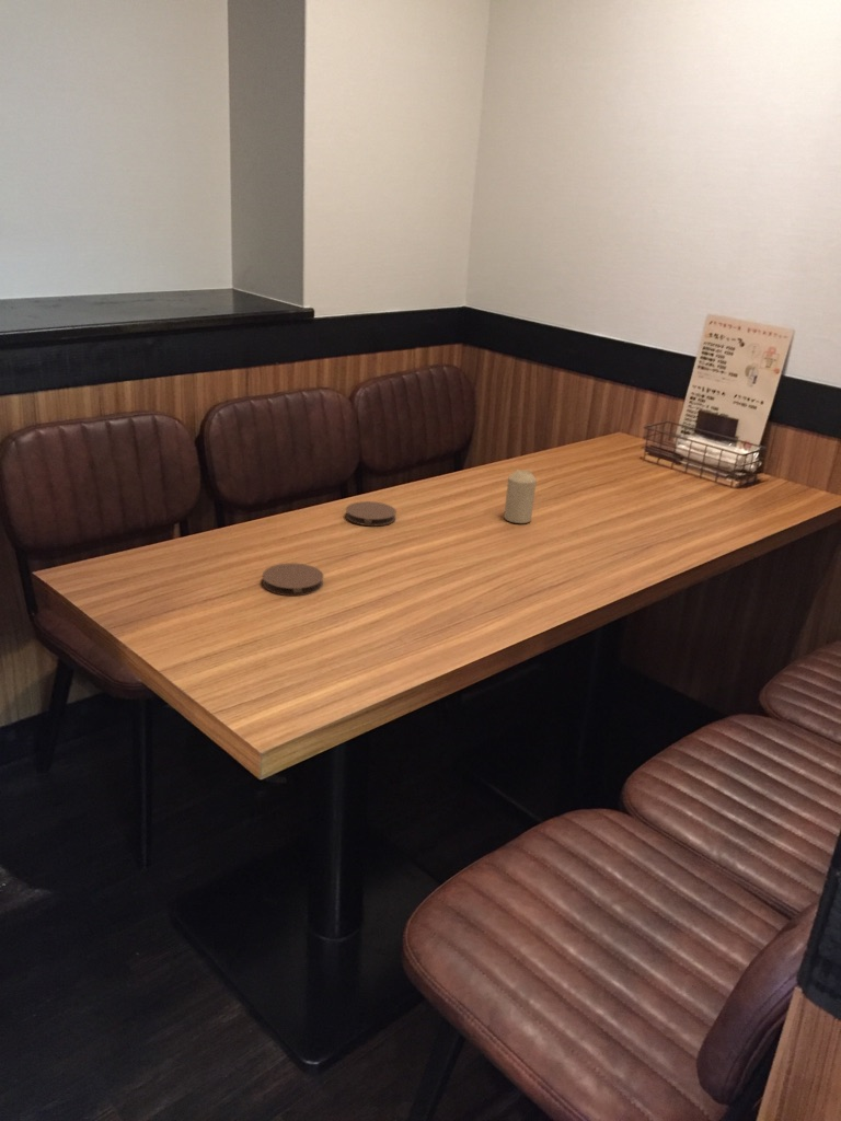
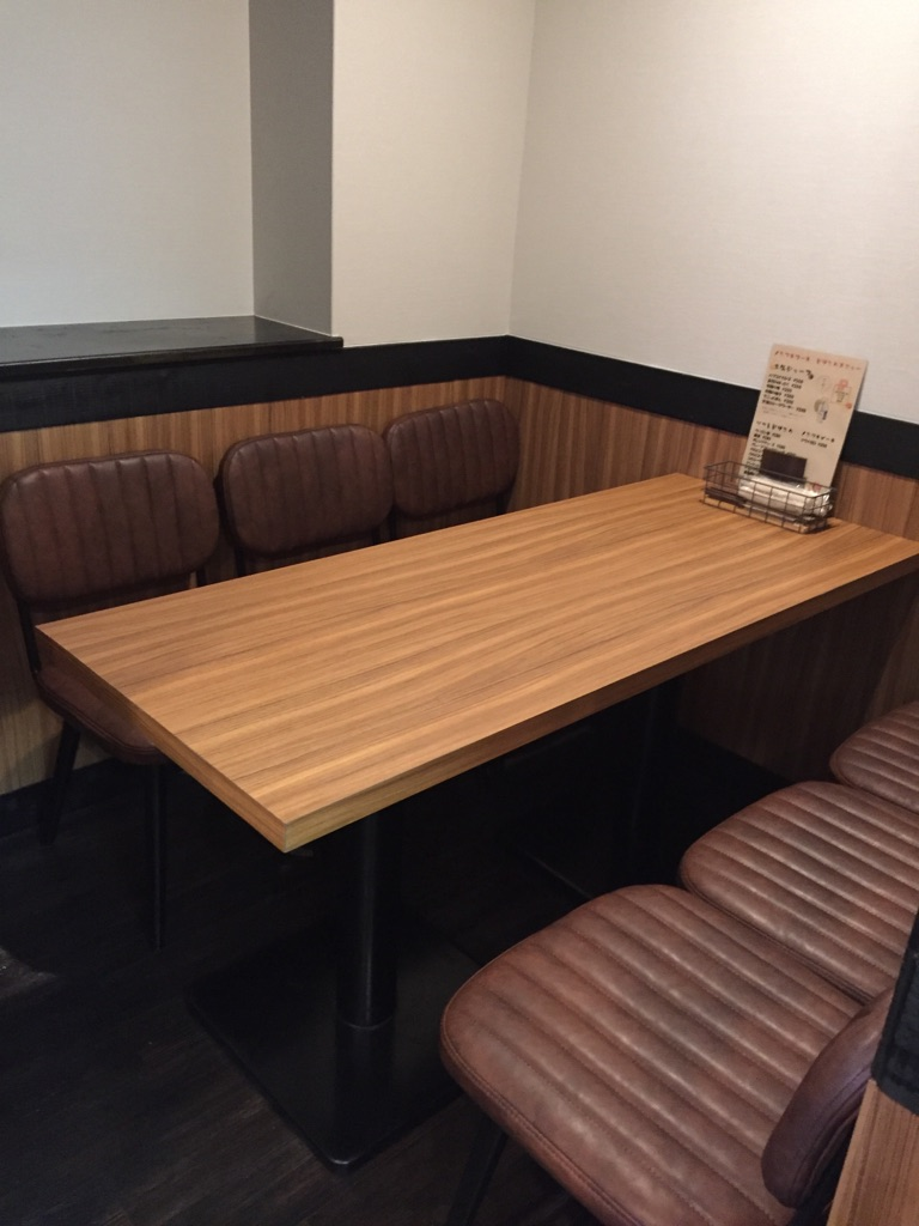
- coaster [344,500,398,527]
- candle [503,469,538,524]
- coaster [261,563,324,597]
